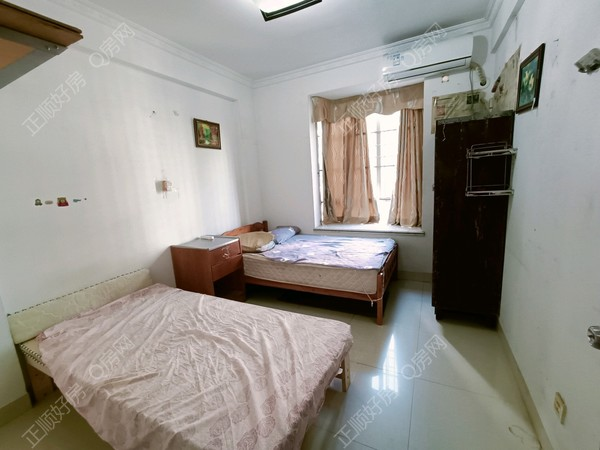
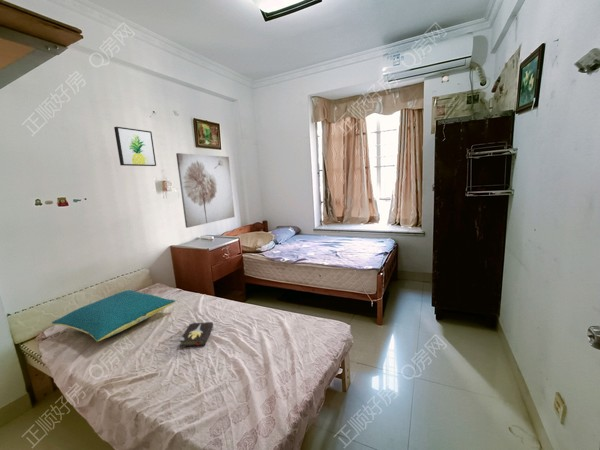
+ wall art [175,152,236,229]
+ hardback book [178,321,214,348]
+ pillow [51,289,176,342]
+ wall art [113,126,157,167]
